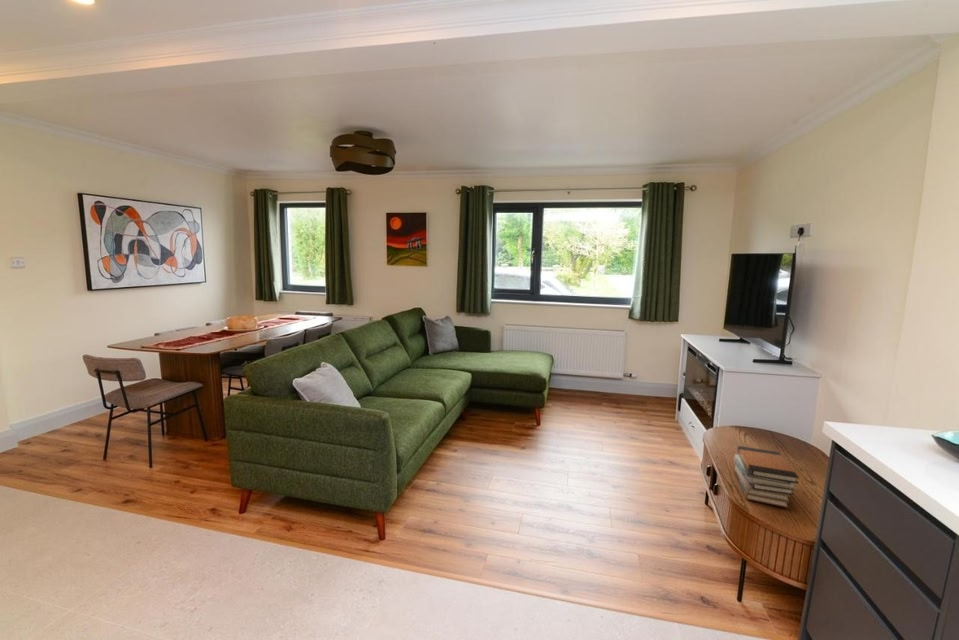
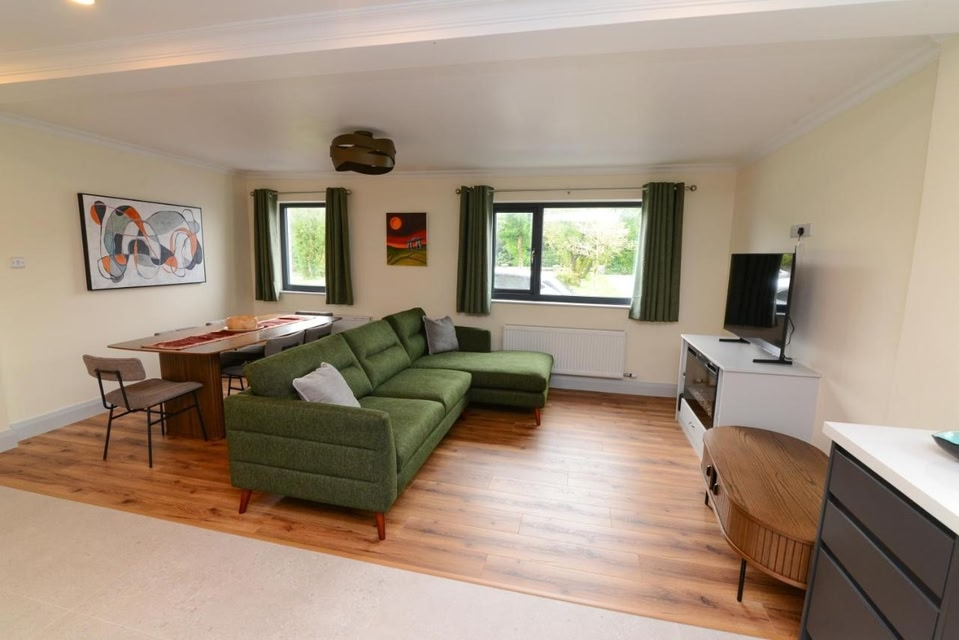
- book stack [734,445,800,509]
